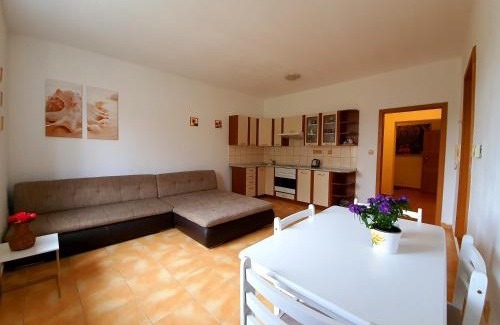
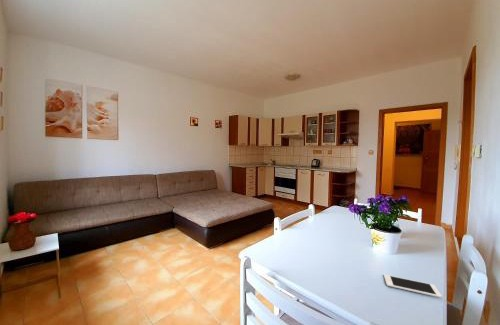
+ cell phone [383,274,443,299]
